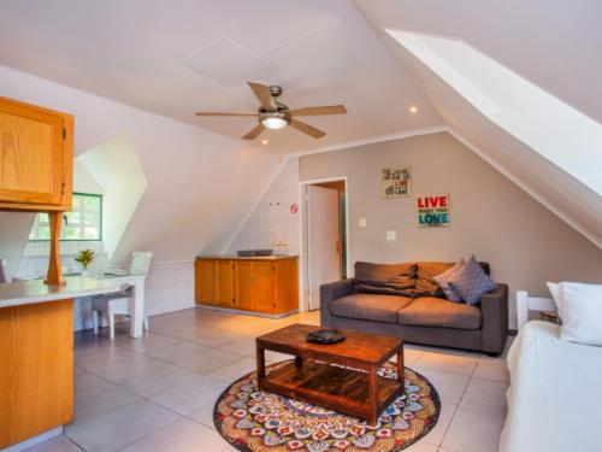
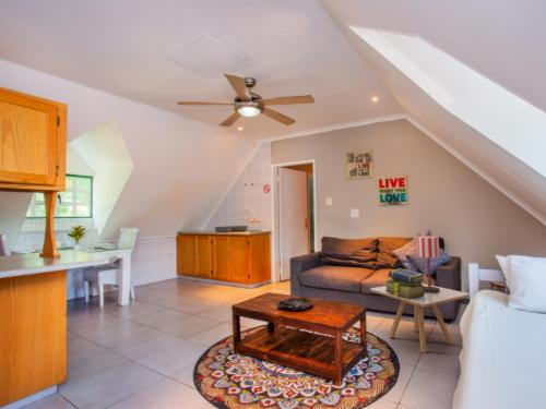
+ stack of books [383,267,426,300]
+ side table [369,282,471,354]
+ table lamp [416,236,440,293]
